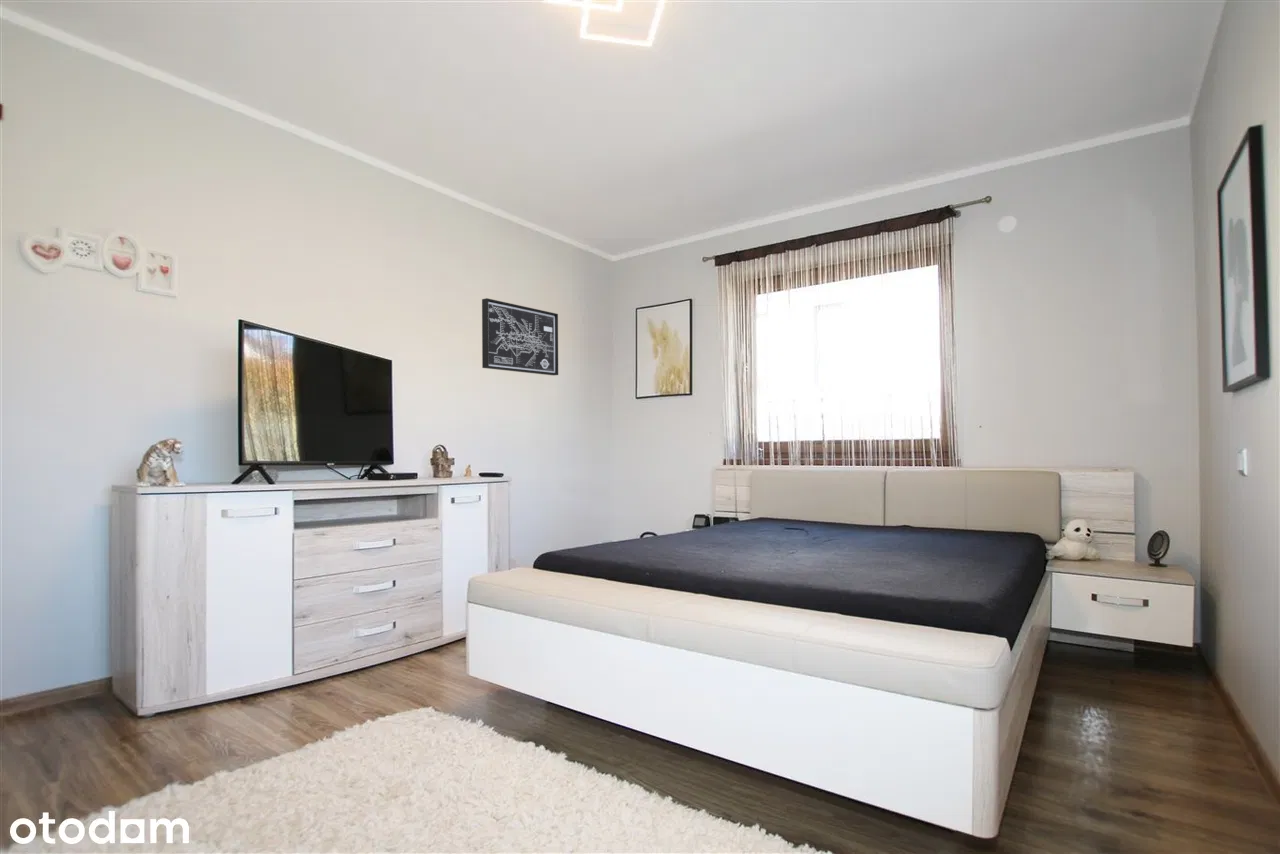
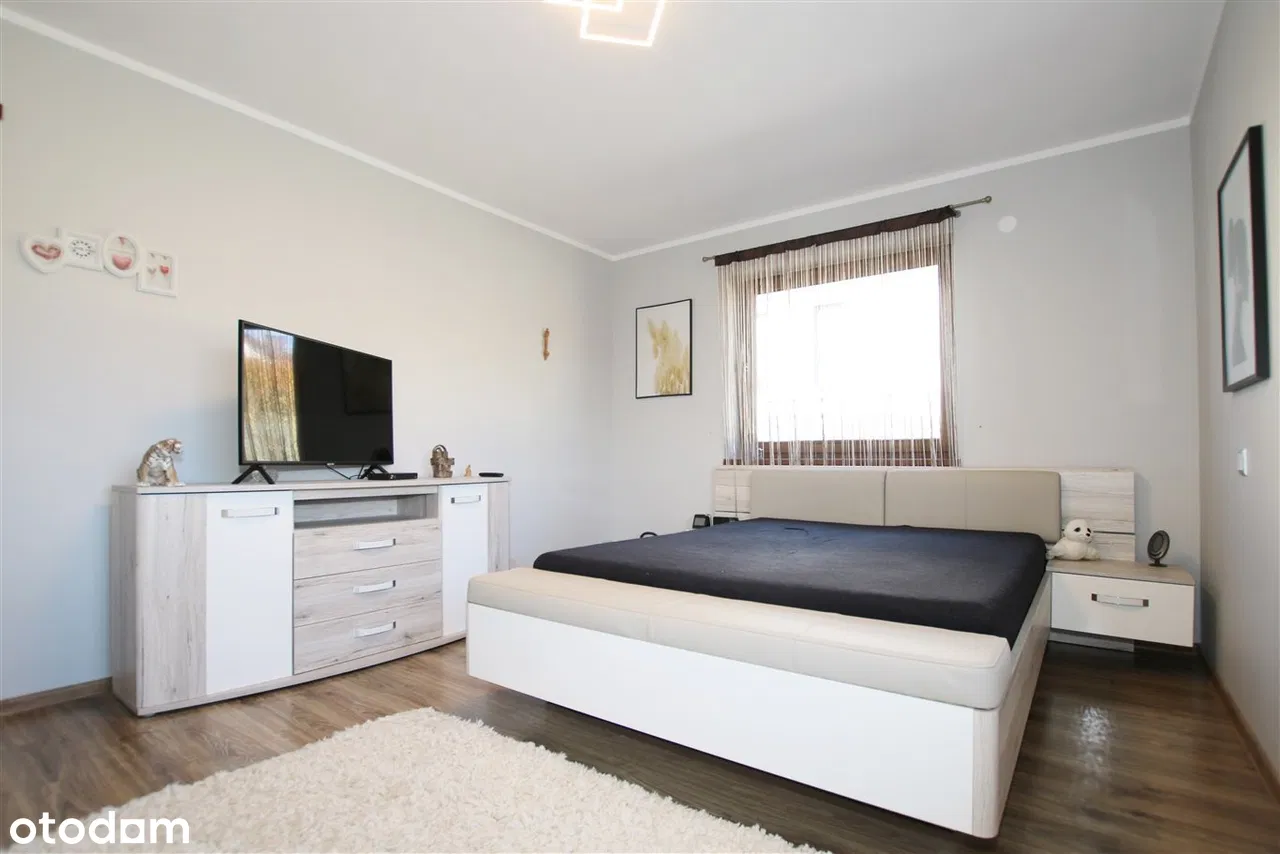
- wall art [481,297,559,376]
